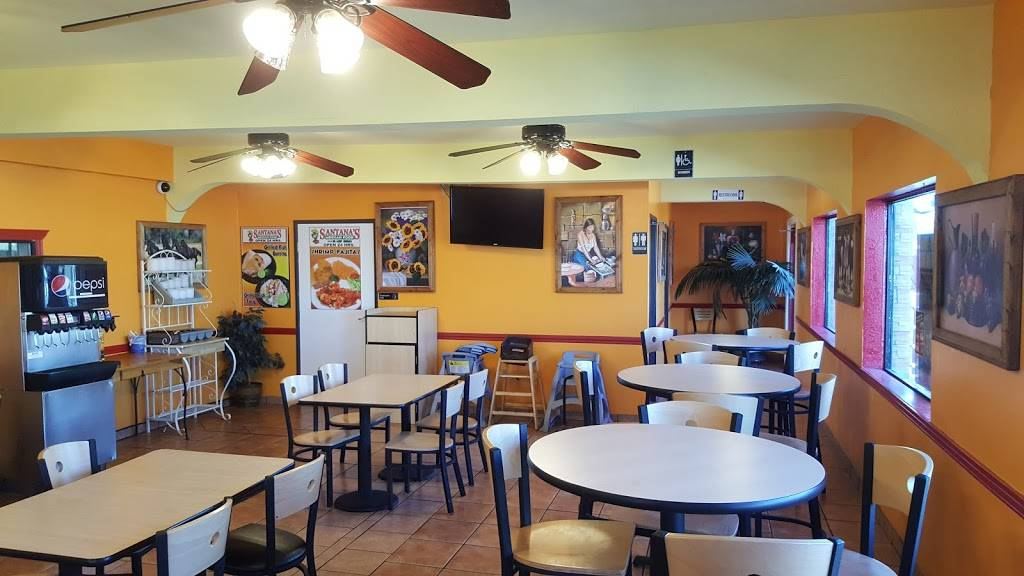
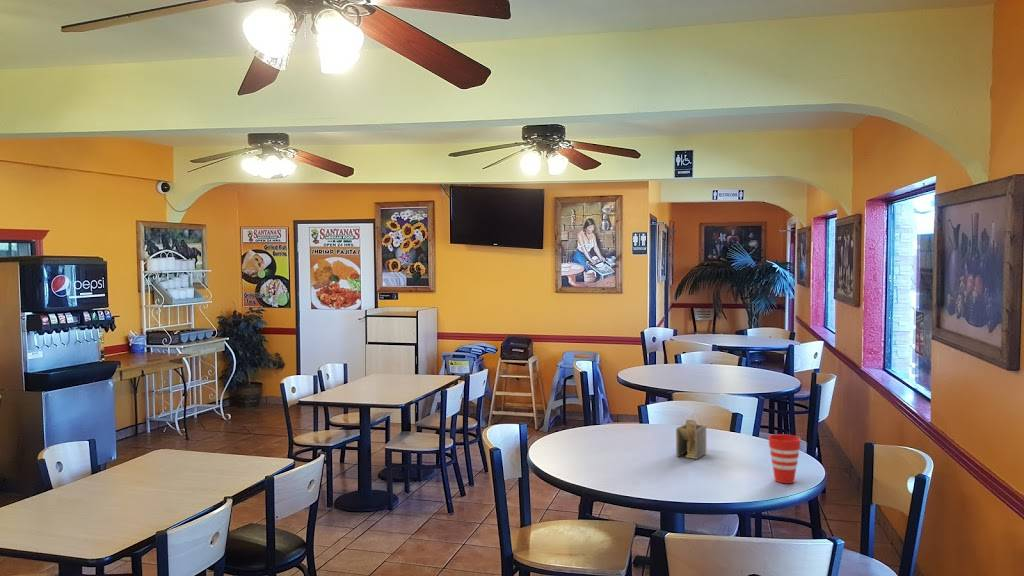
+ cup [768,433,802,484]
+ napkin holder [675,418,707,460]
